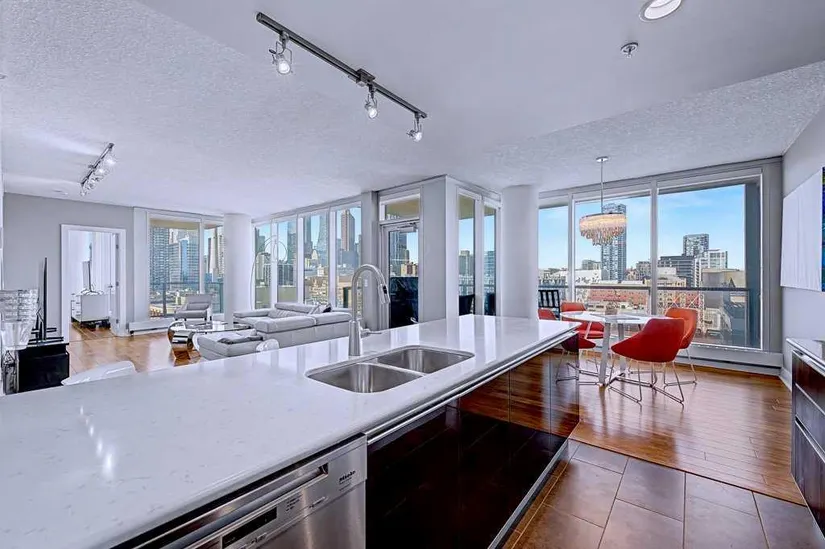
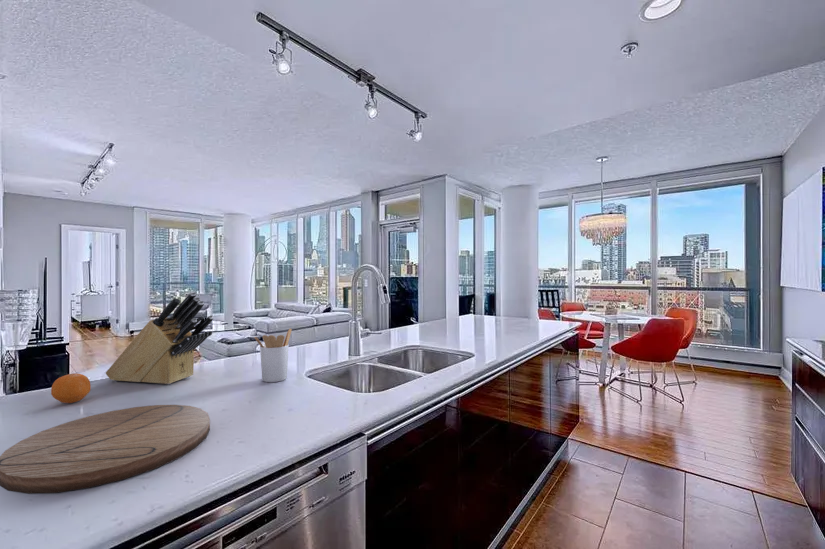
+ cutting board [0,404,211,495]
+ utensil holder [253,327,293,383]
+ fruit [50,372,92,404]
+ knife block [105,291,214,385]
